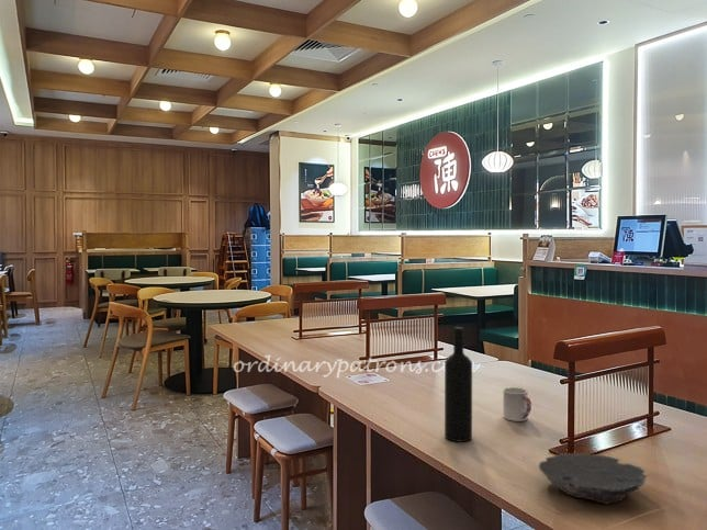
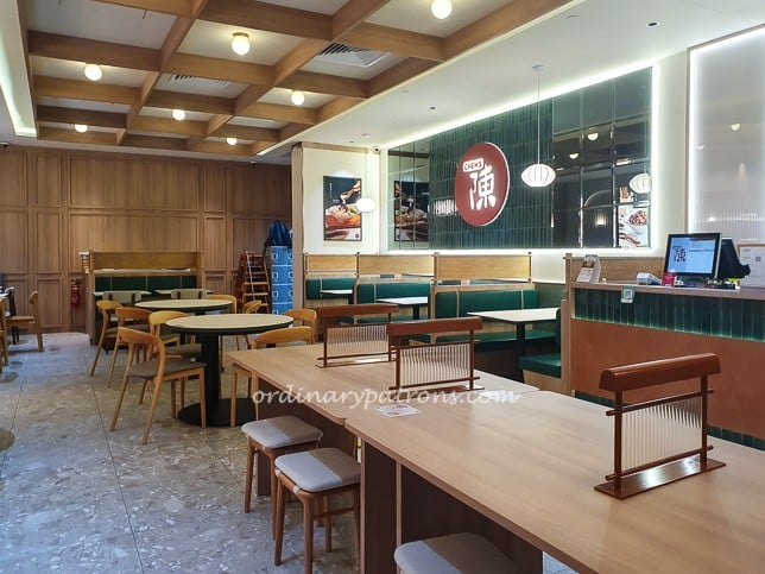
- cup [502,386,532,422]
- bowl [538,453,648,505]
- wine bottle [444,326,473,442]
